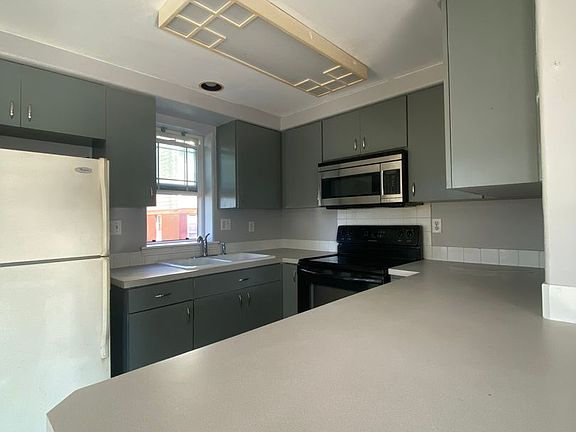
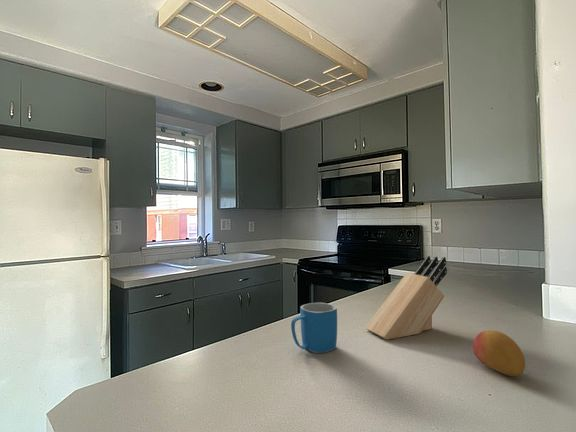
+ mug [290,302,338,354]
+ knife block [364,255,448,341]
+ fruit [472,329,526,377]
